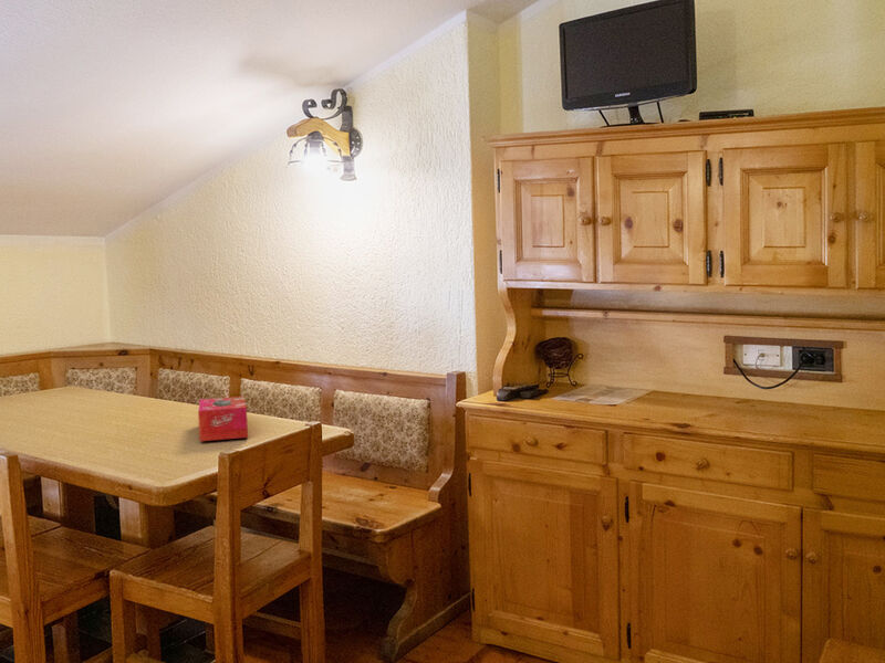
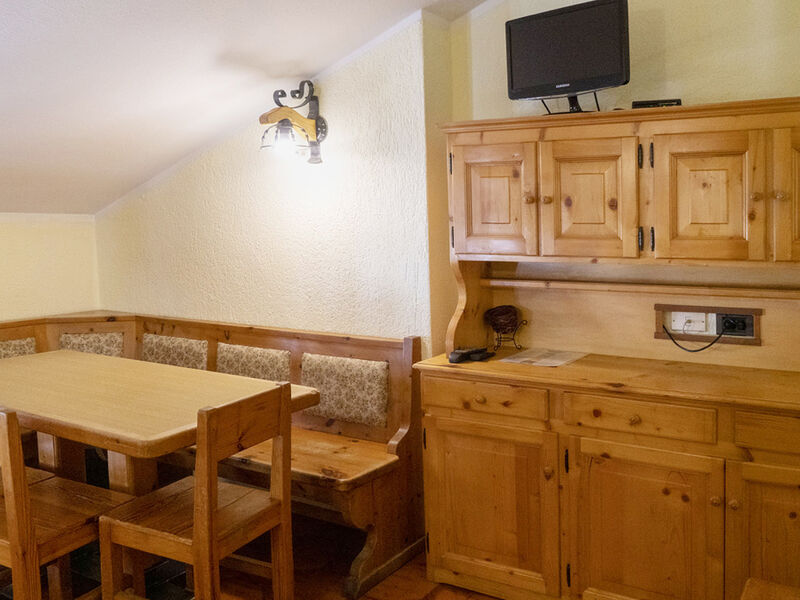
- tissue box [197,396,249,442]
